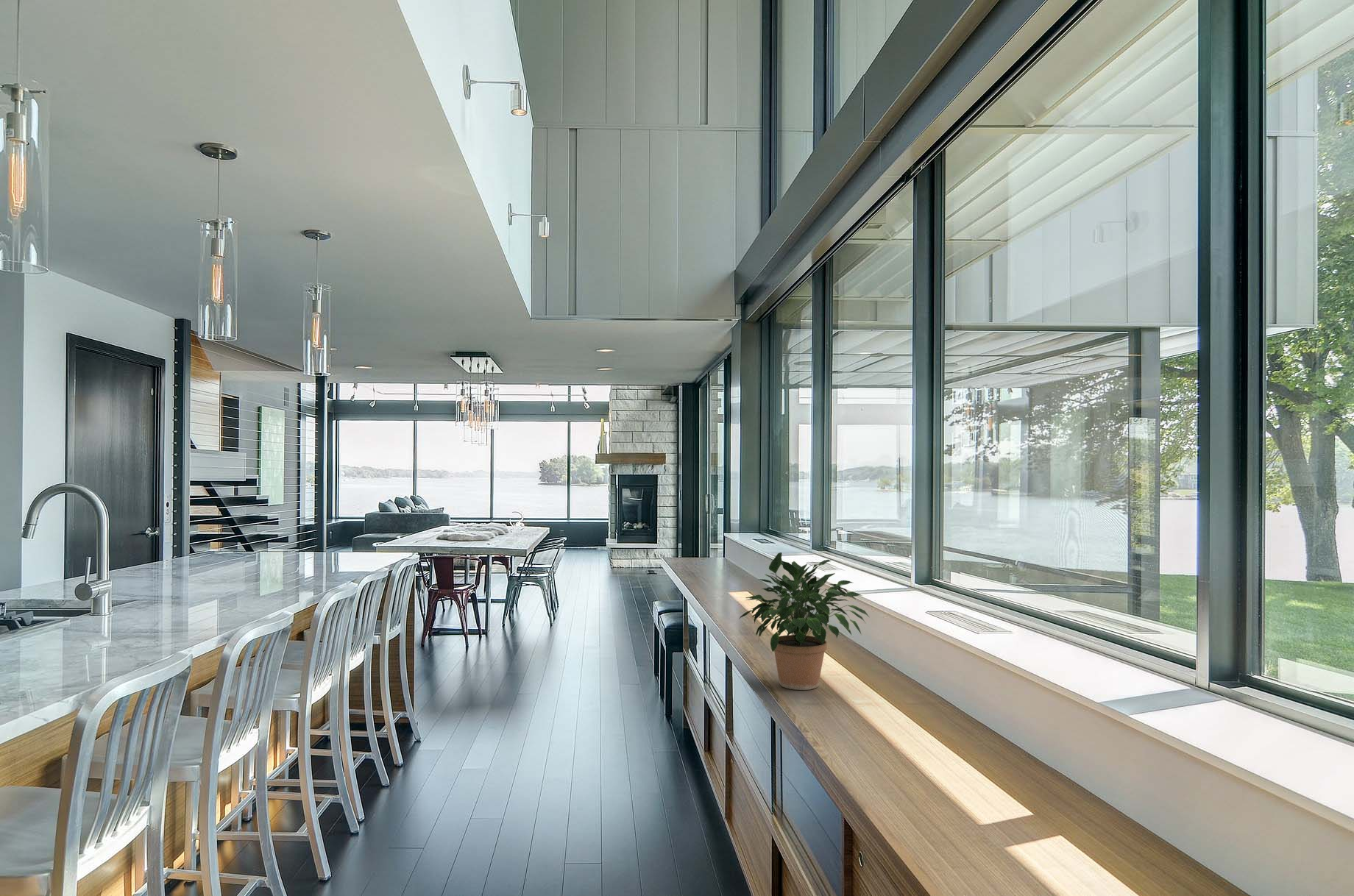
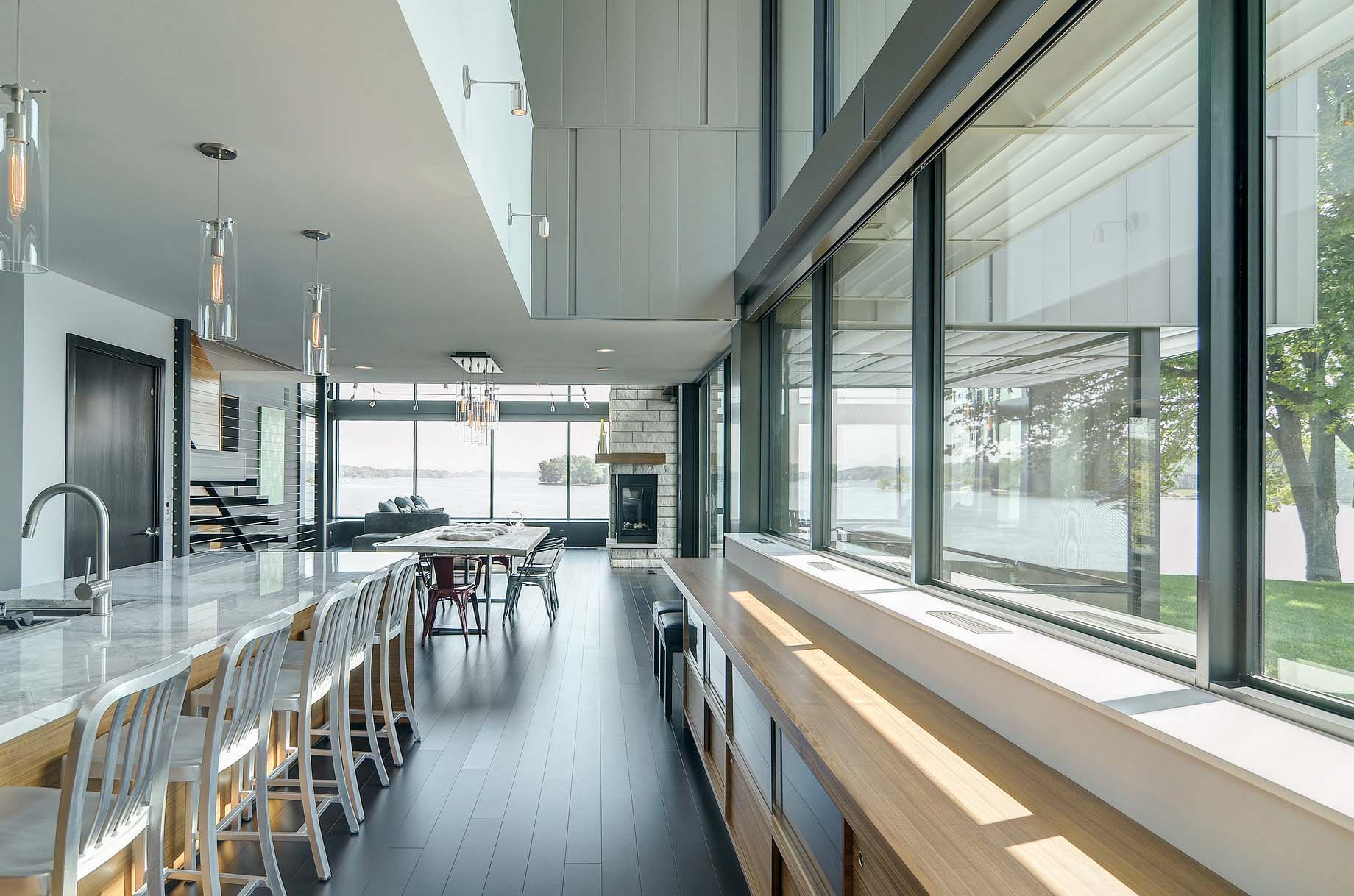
- potted plant [737,552,871,691]
